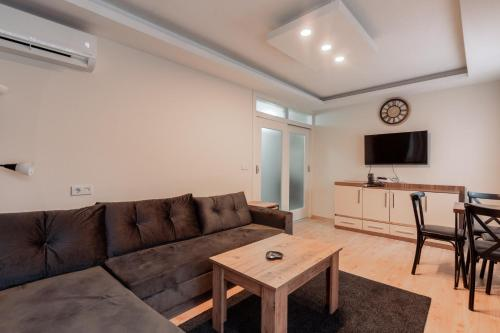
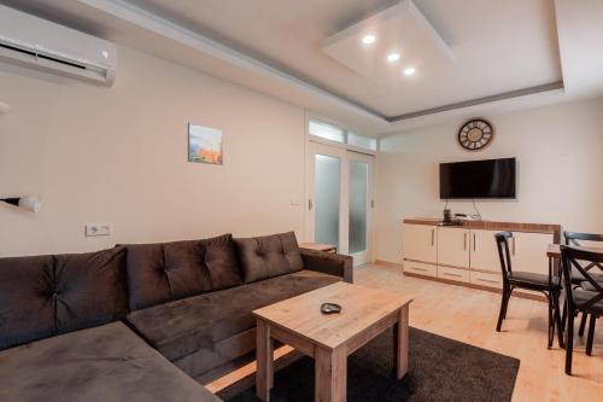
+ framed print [187,122,224,167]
